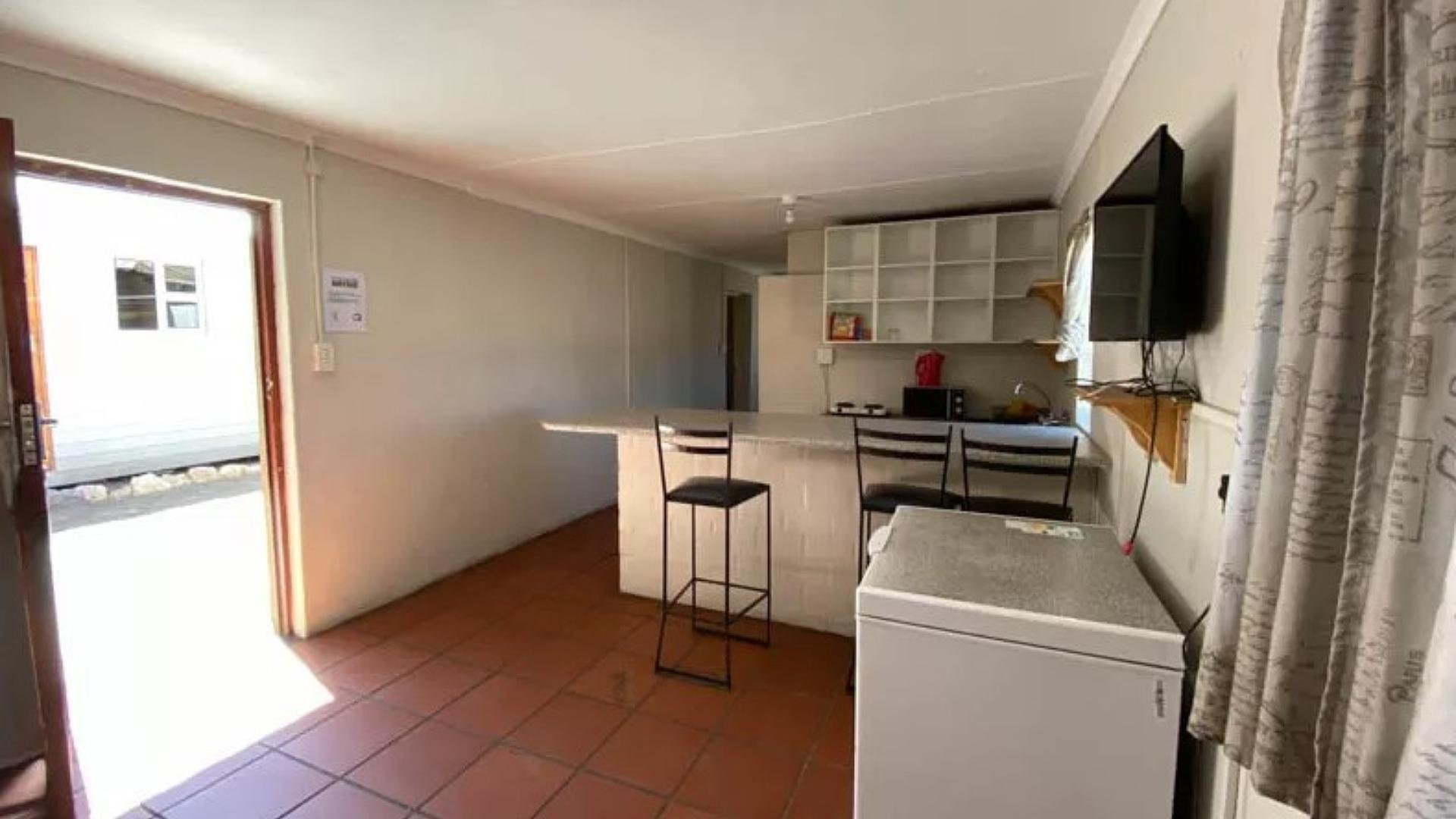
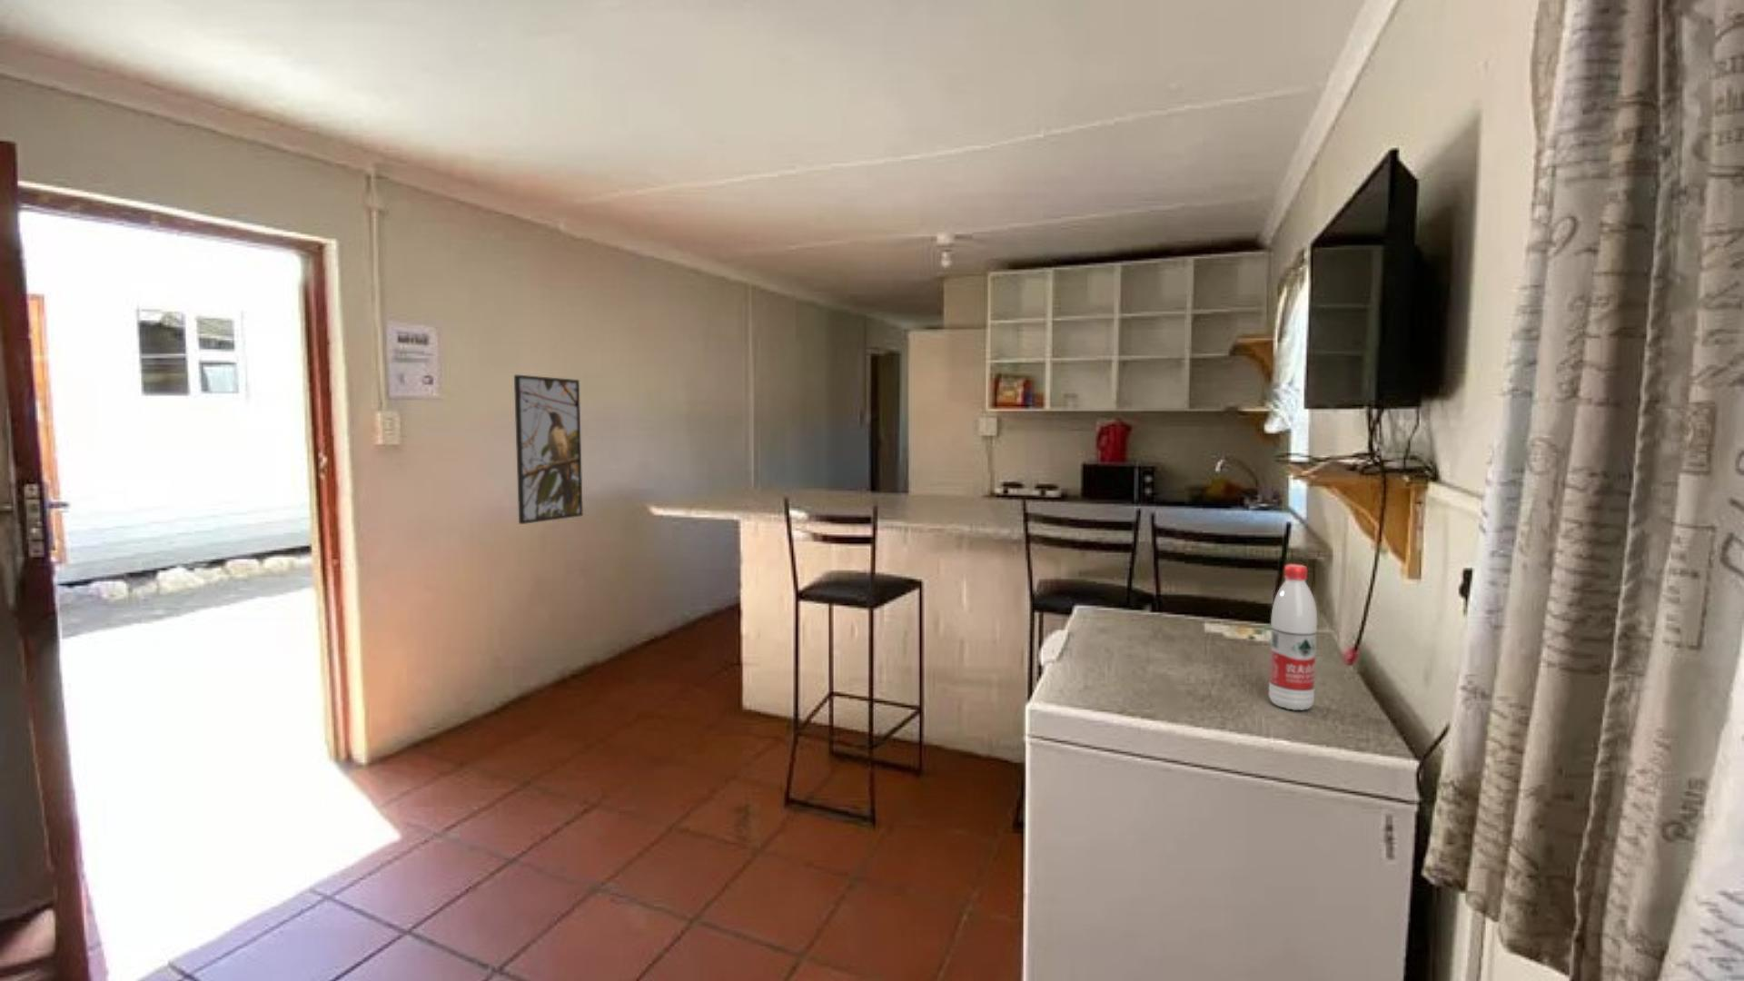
+ water bottle [1268,563,1318,711]
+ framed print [513,374,585,525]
